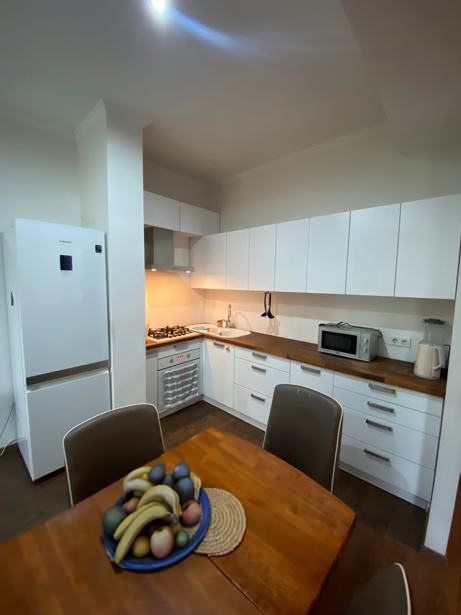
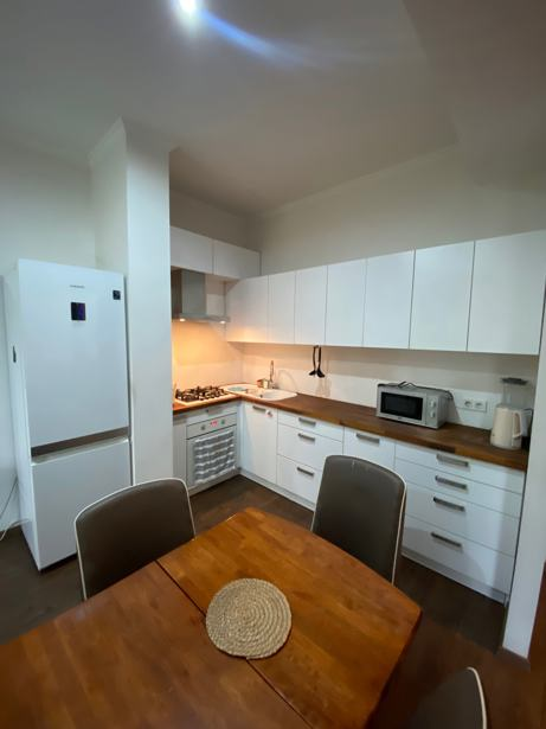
- fruit bowl [99,460,212,570]
